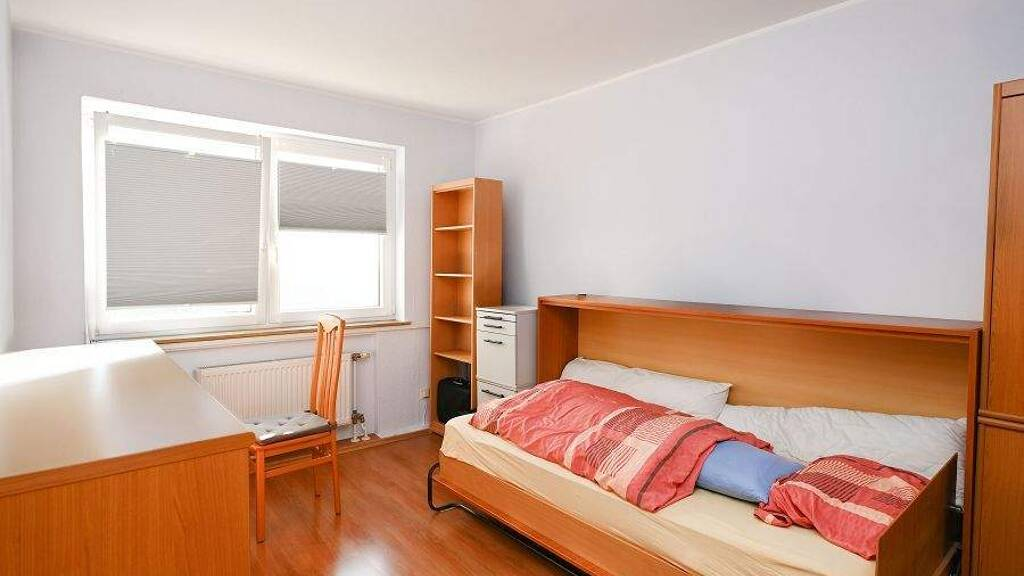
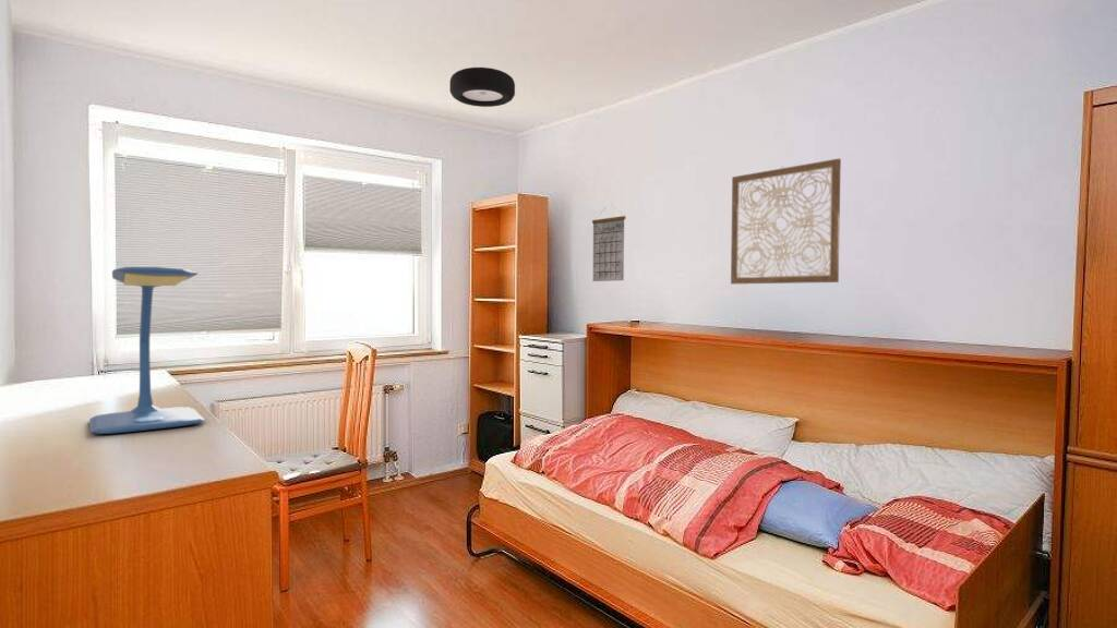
+ wall art [730,158,842,286]
+ desk lamp [88,266,206,435]
+ ceiling light [448,67,516,108]
+ calendar [591,205,627,282]
